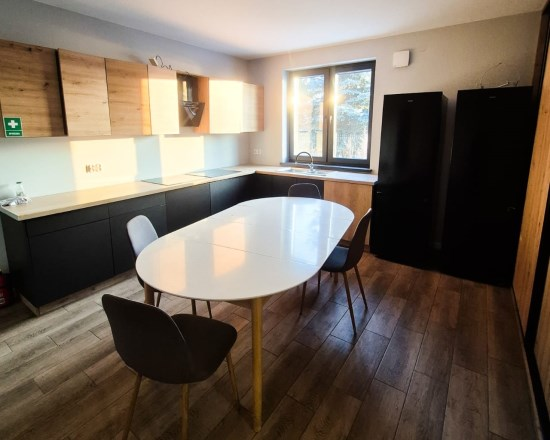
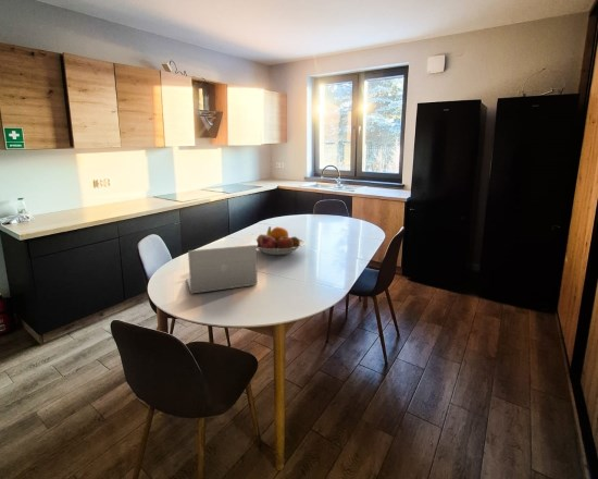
+ fruit bowl [249,225,307,256]
+ laptop [186,245,259,294]
